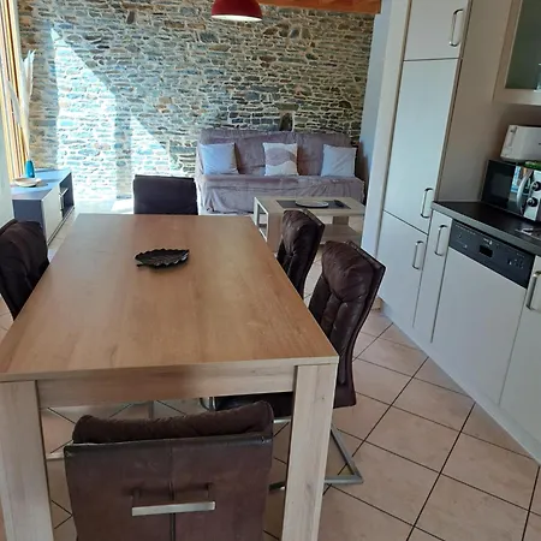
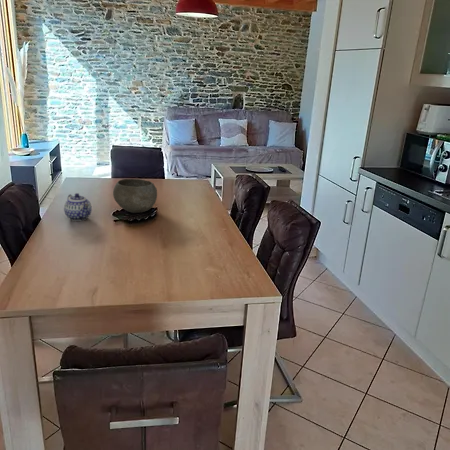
+ teapot [63,192,93,222]
+ bowl [112,178,158,214]
